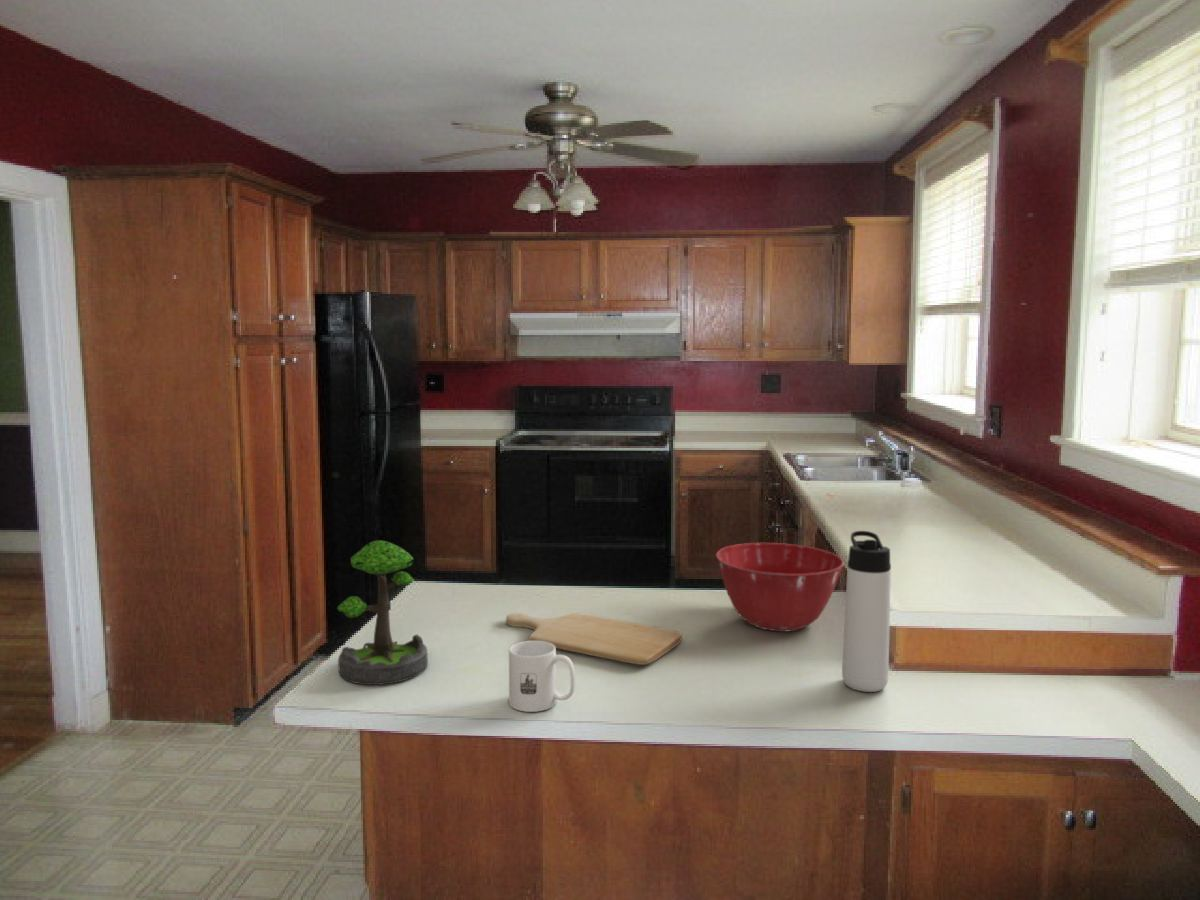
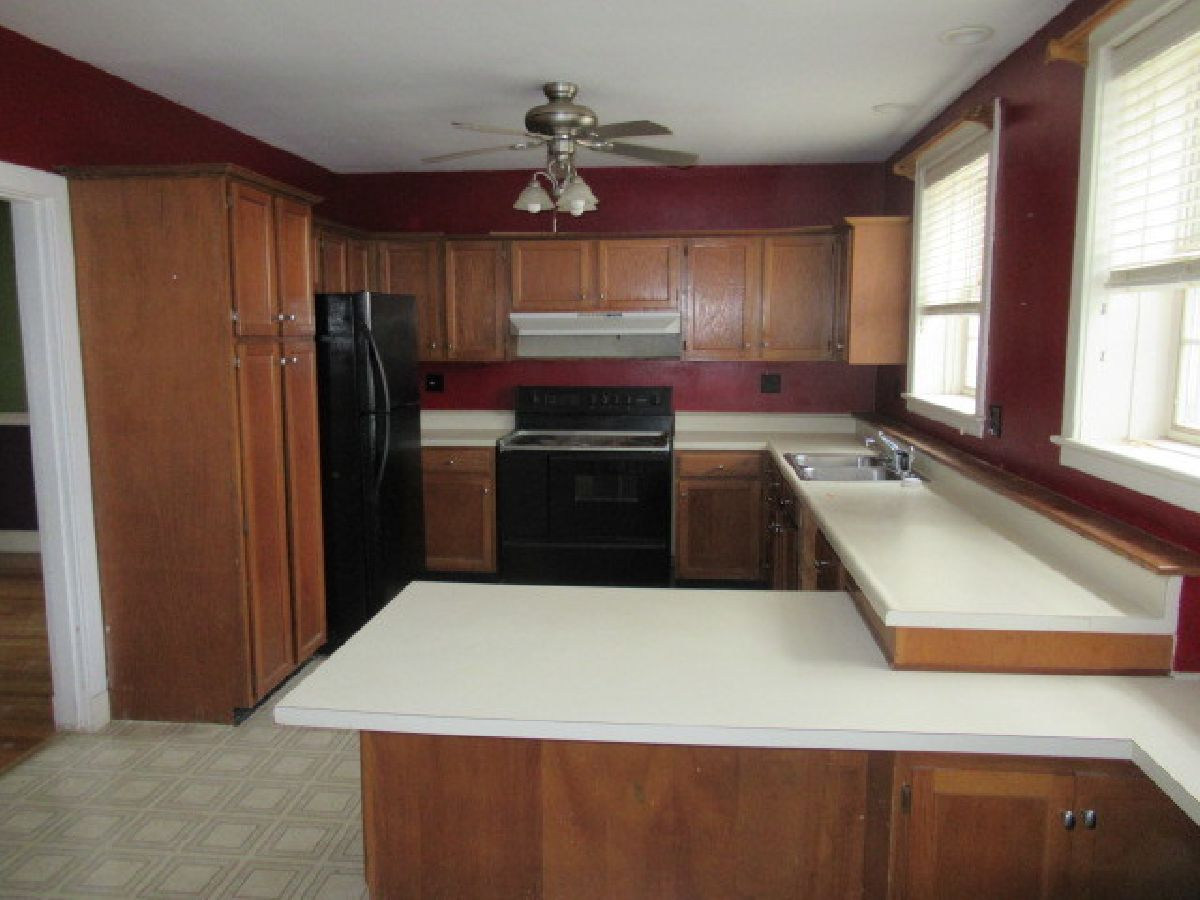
- mug [508,640,576,713]
- mixing bowl [715,542,845,632]
- chopping board [505,612,684,666]
- plant [336,539,429,686]
- thermos bottle [841,530,892,693]
